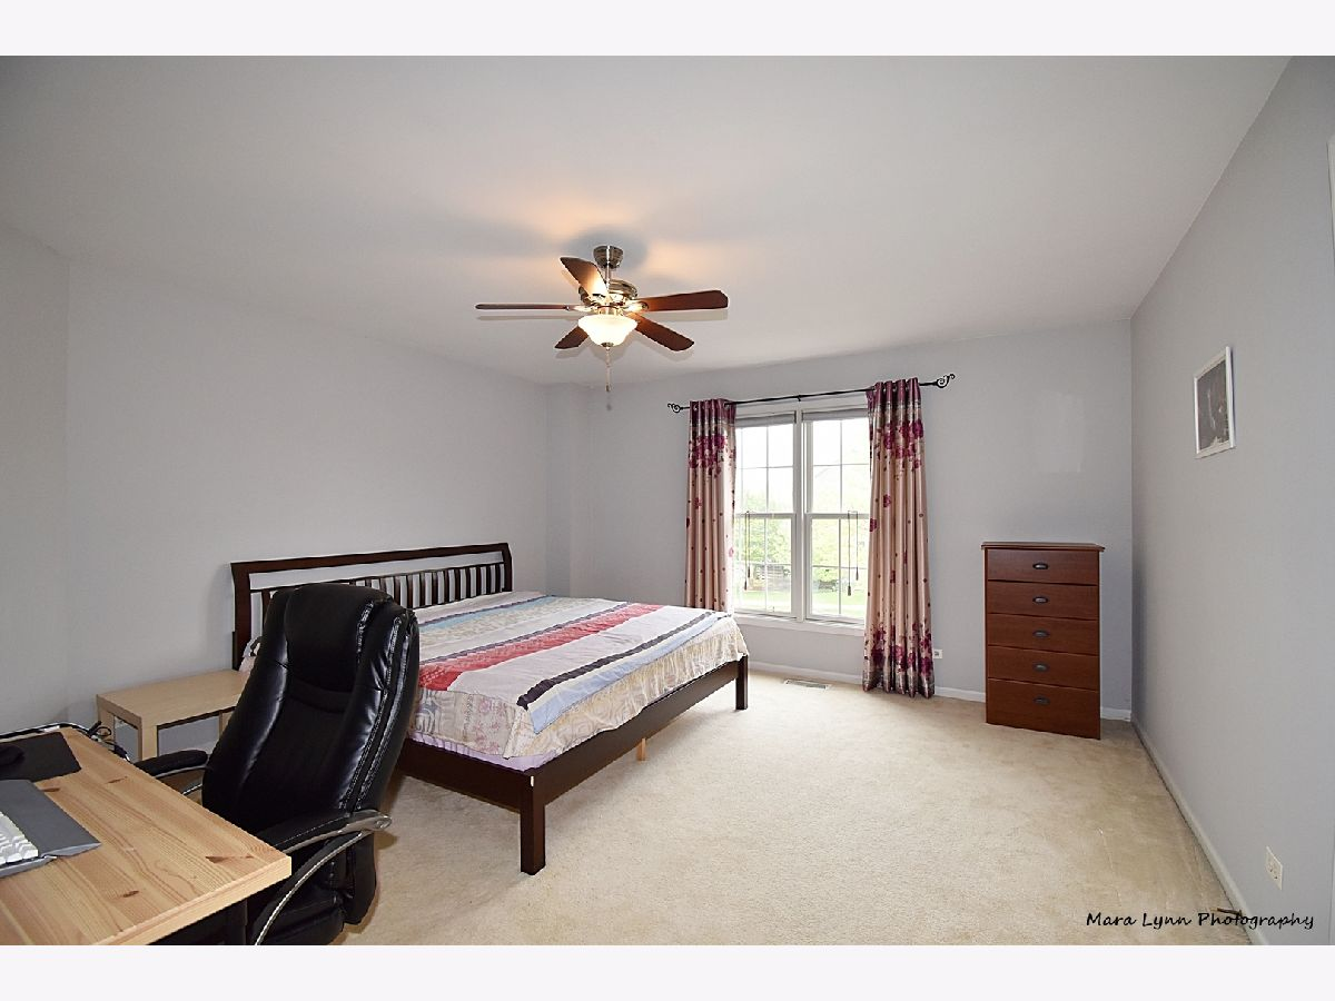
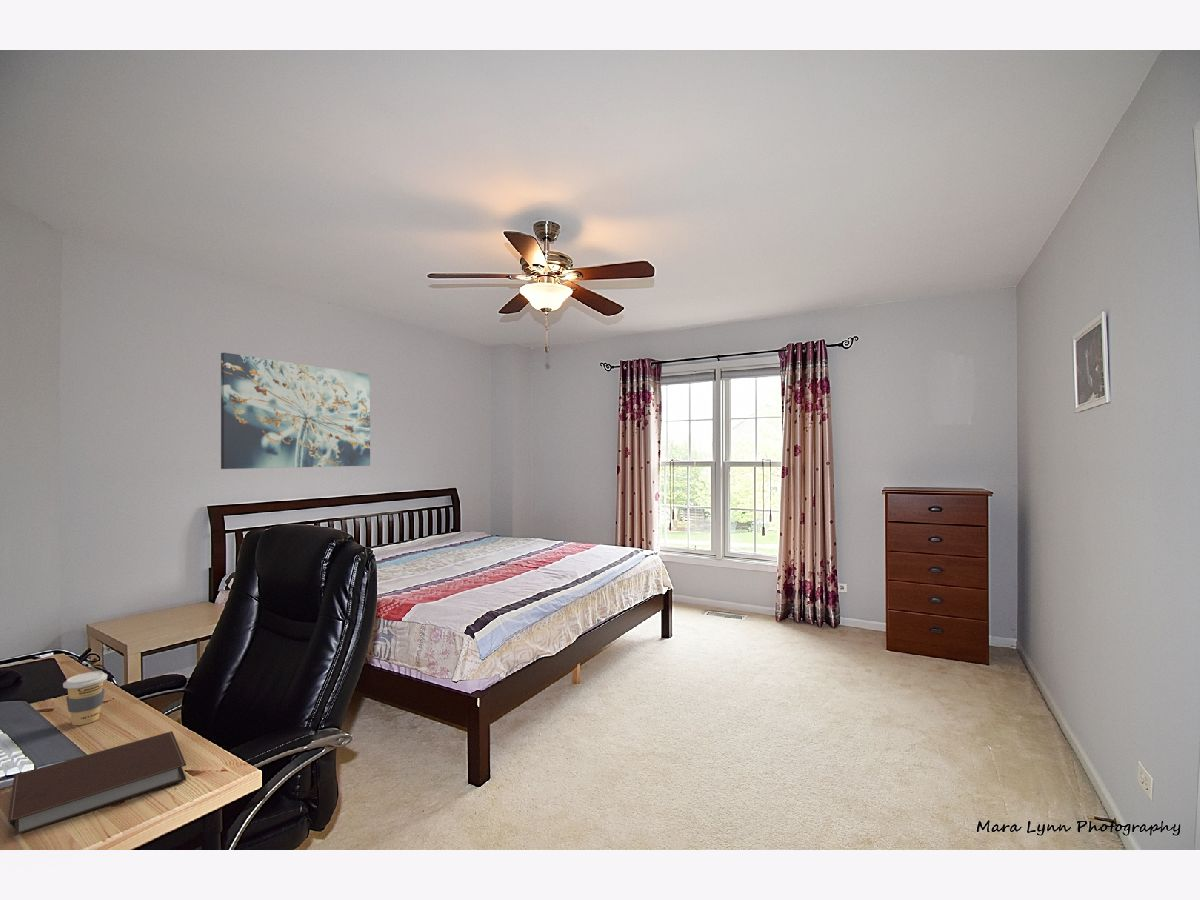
+ coffee cup [62,670,108,726]
+ notebook [7,730,187,836]
+ wall art [220,352,371,470]
